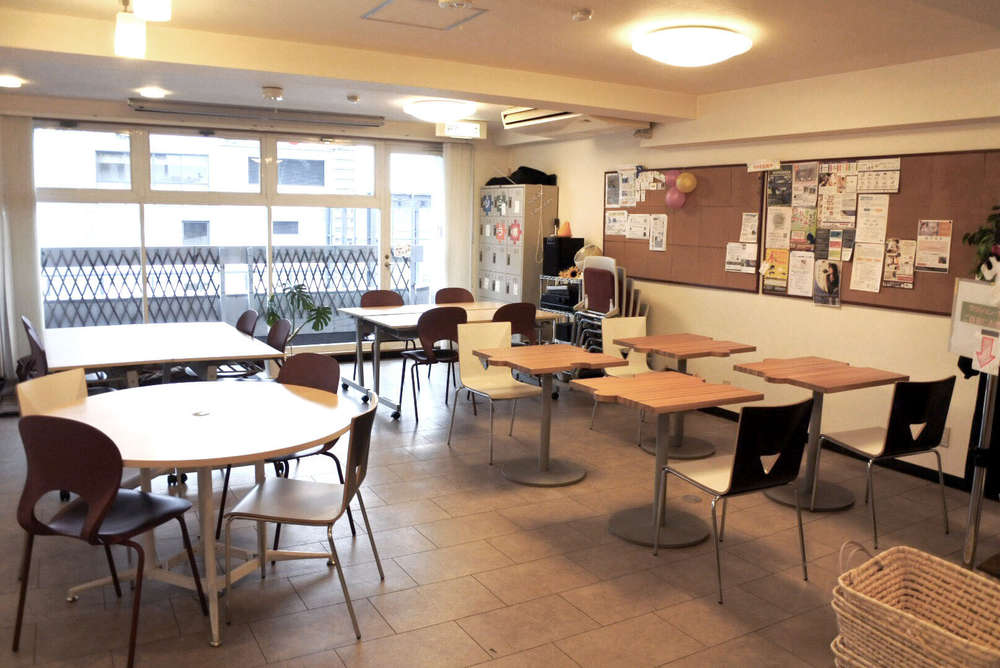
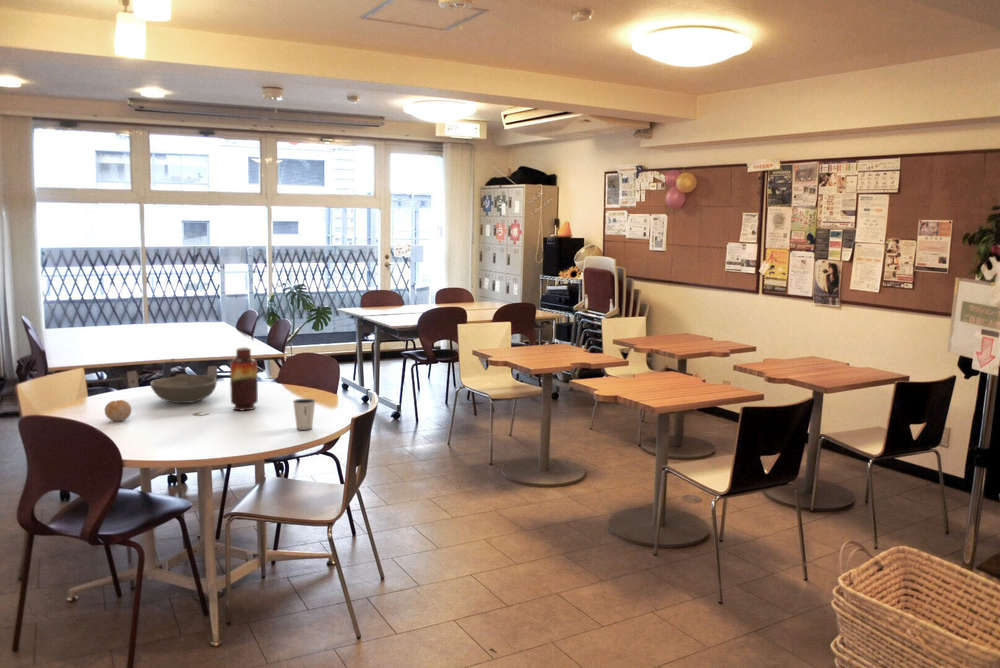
+ vase [229,346,259,412]
+ fruit [104,399,132,422]
+ dixie cup [292,398,317,431]
+ bowl [149,373,218,404]
